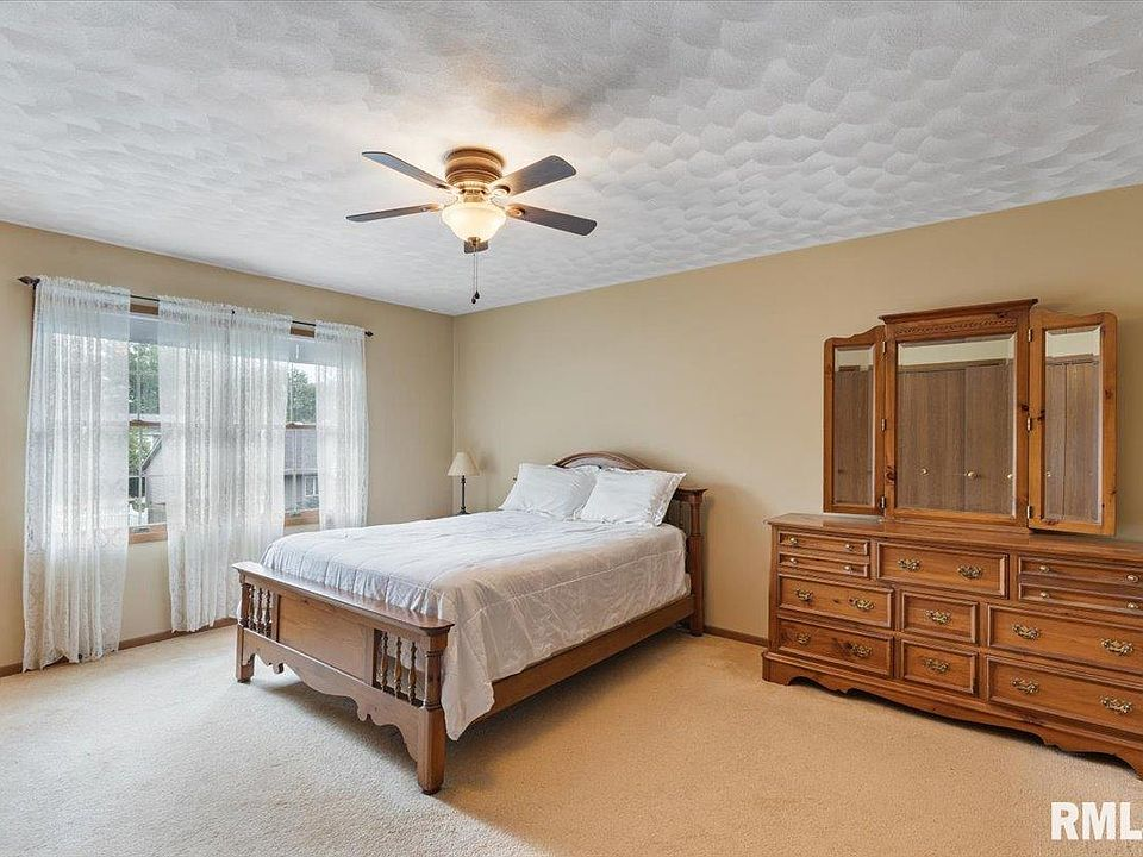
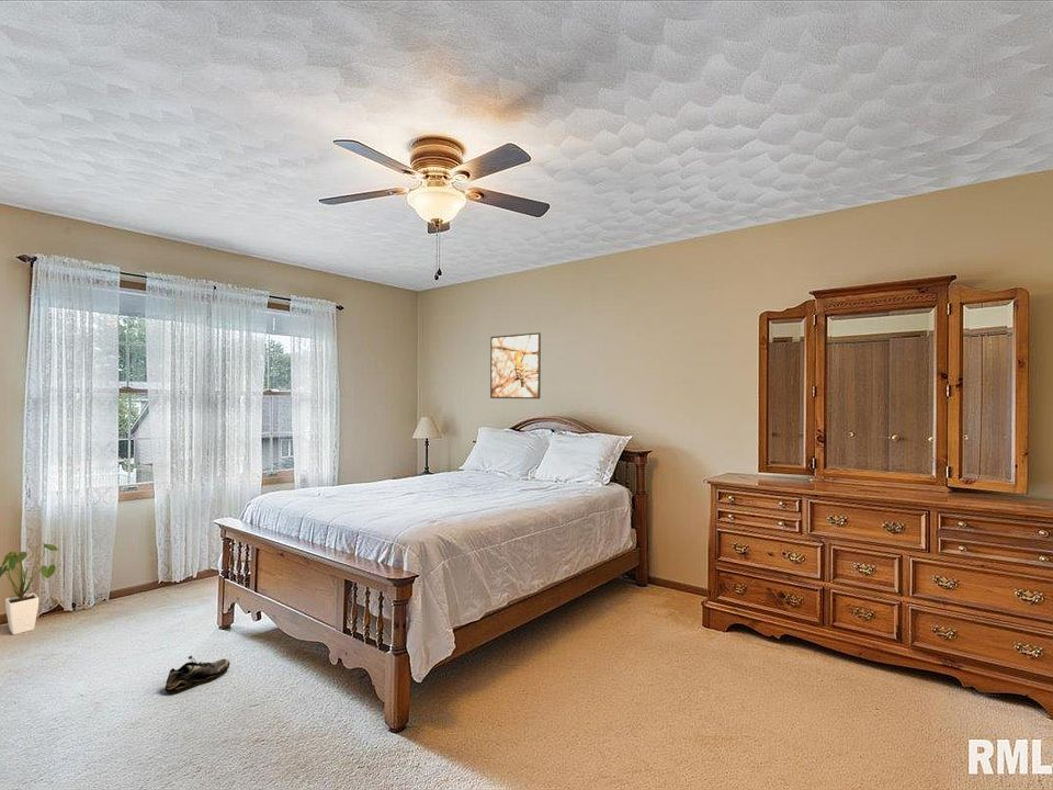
+ house plant [0,541,59,635]
+ shoe [165,655,231,693]
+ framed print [489,331,542,399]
